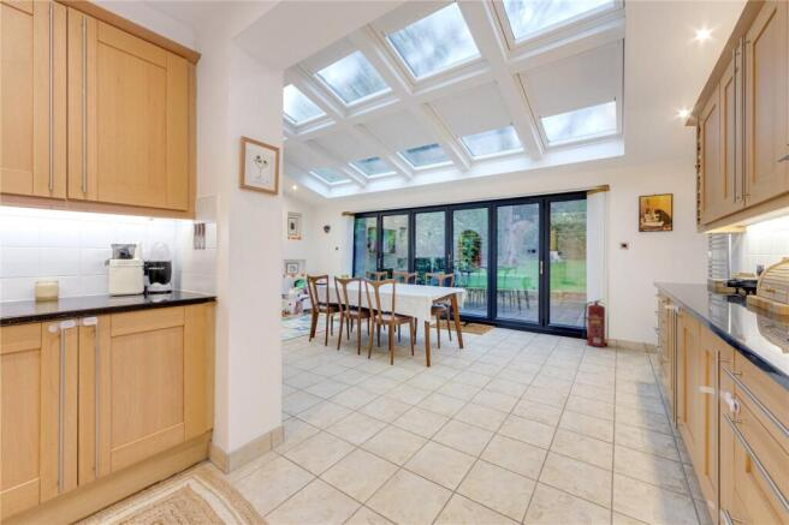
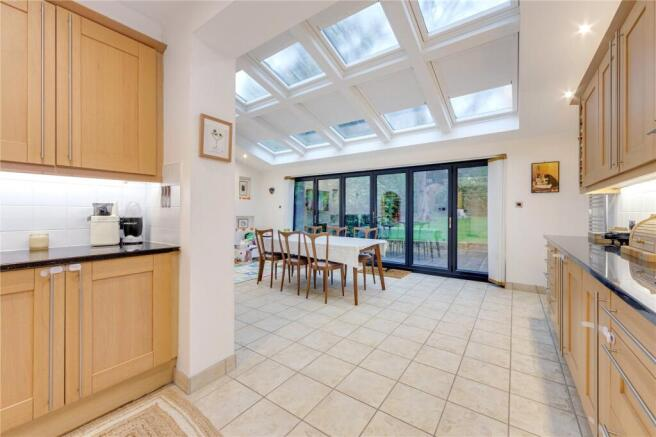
- fire extinguisher [581,298,607,348]
